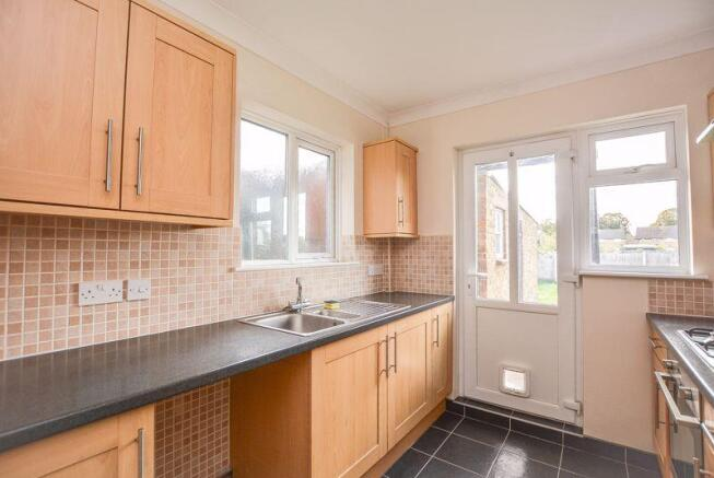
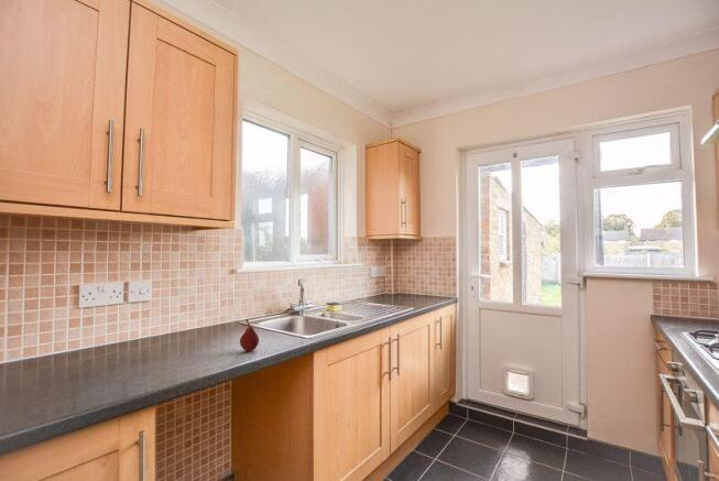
+ fruit [239,318,260,352]
